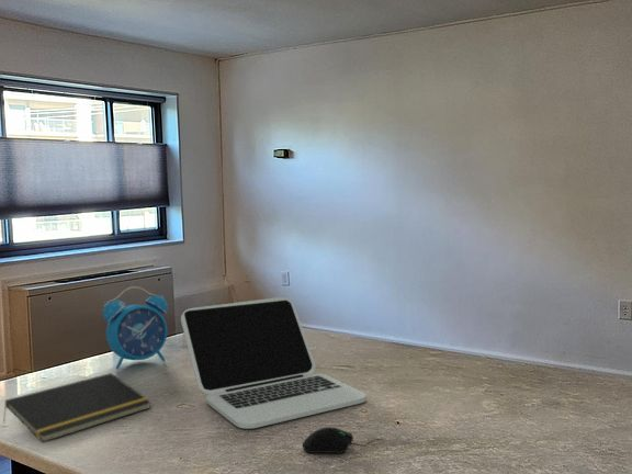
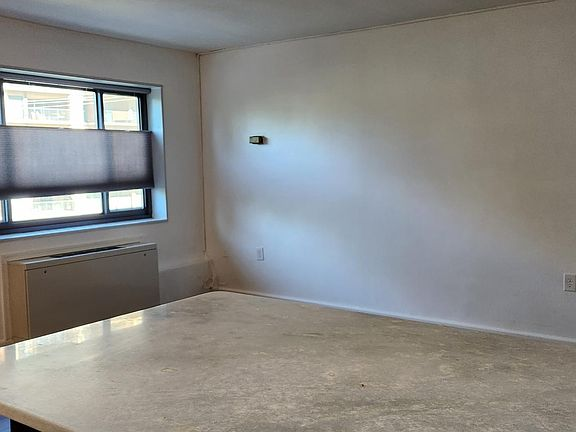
- notepad [2,372,153,443]
- alarm clock [102,285,169,370]
- computer mouse [302,426,384,454]
- laptop [180,296,368,430]
